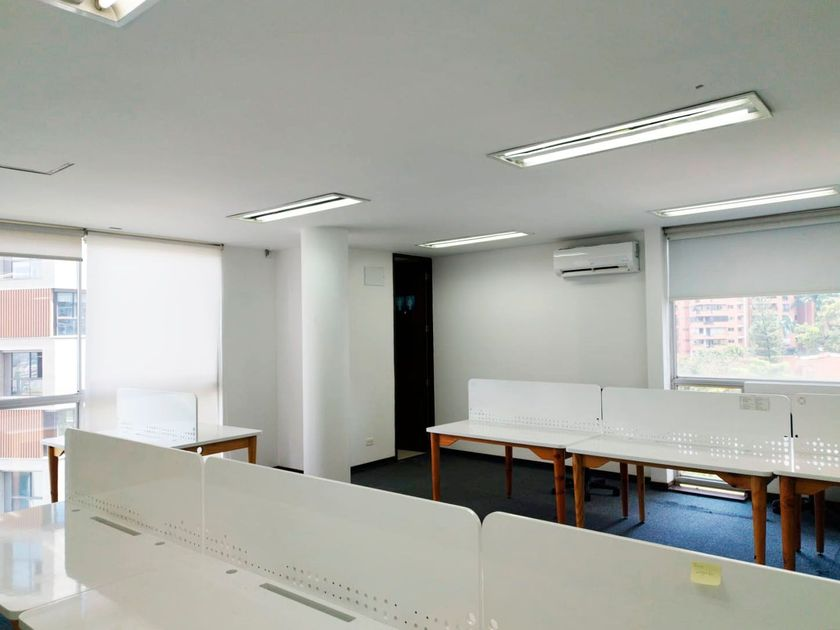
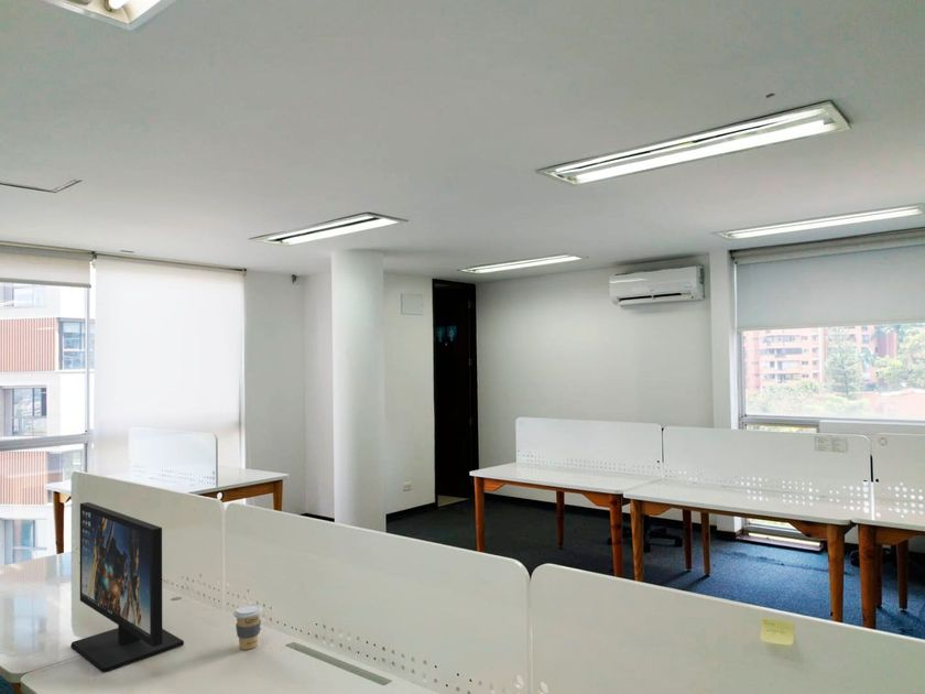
+ coffee cup [232,604,263,651]
+ computer monitor [69,501,185,673]
